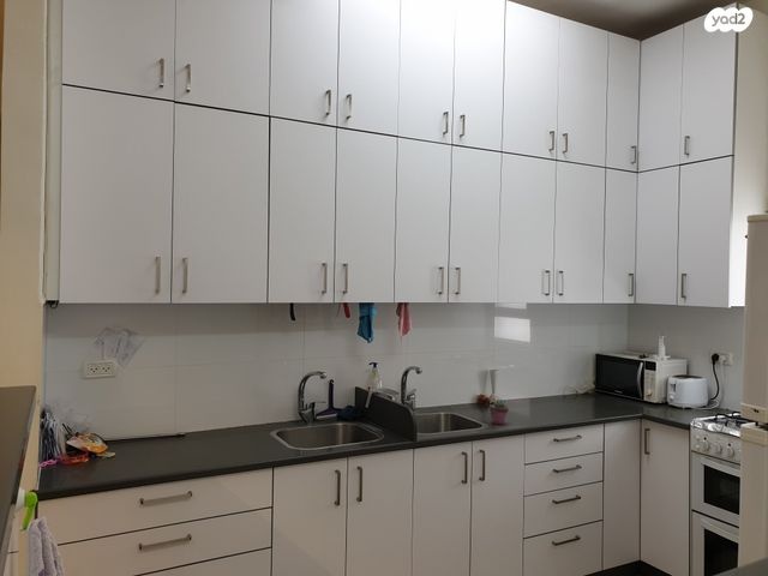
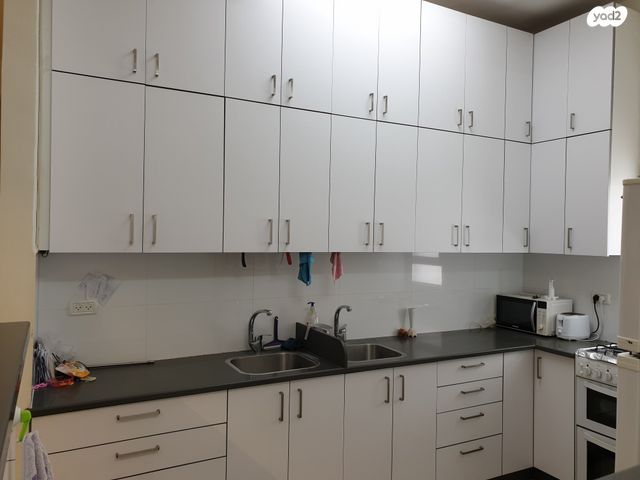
- potted succulent [488,398,510,426]
